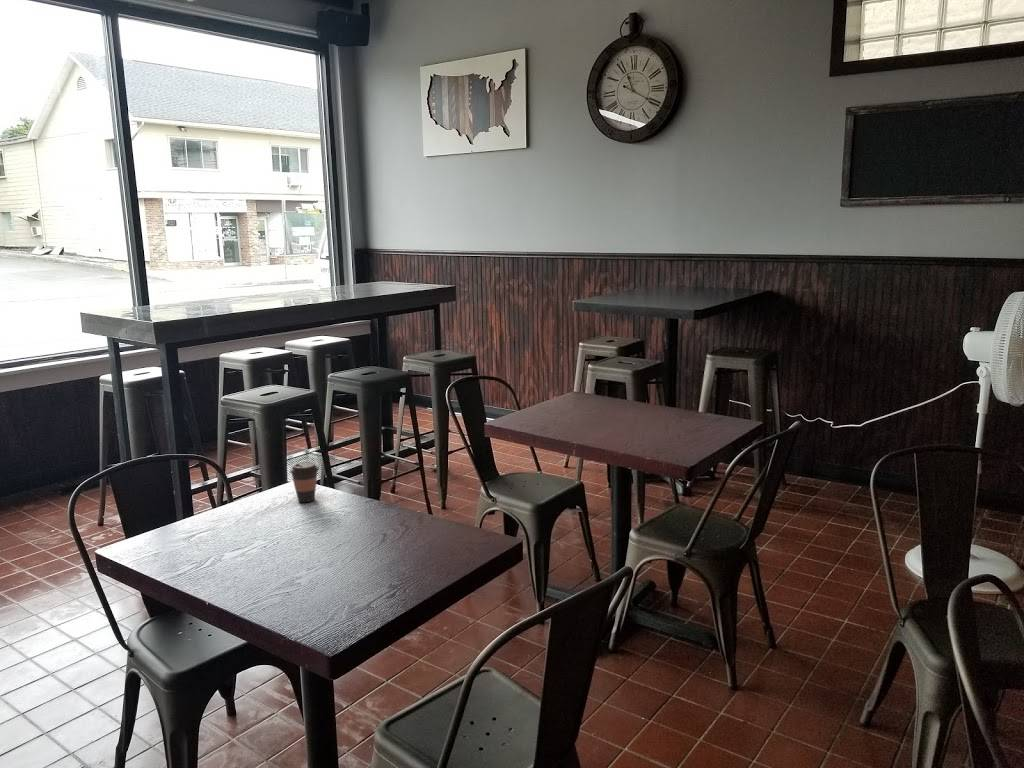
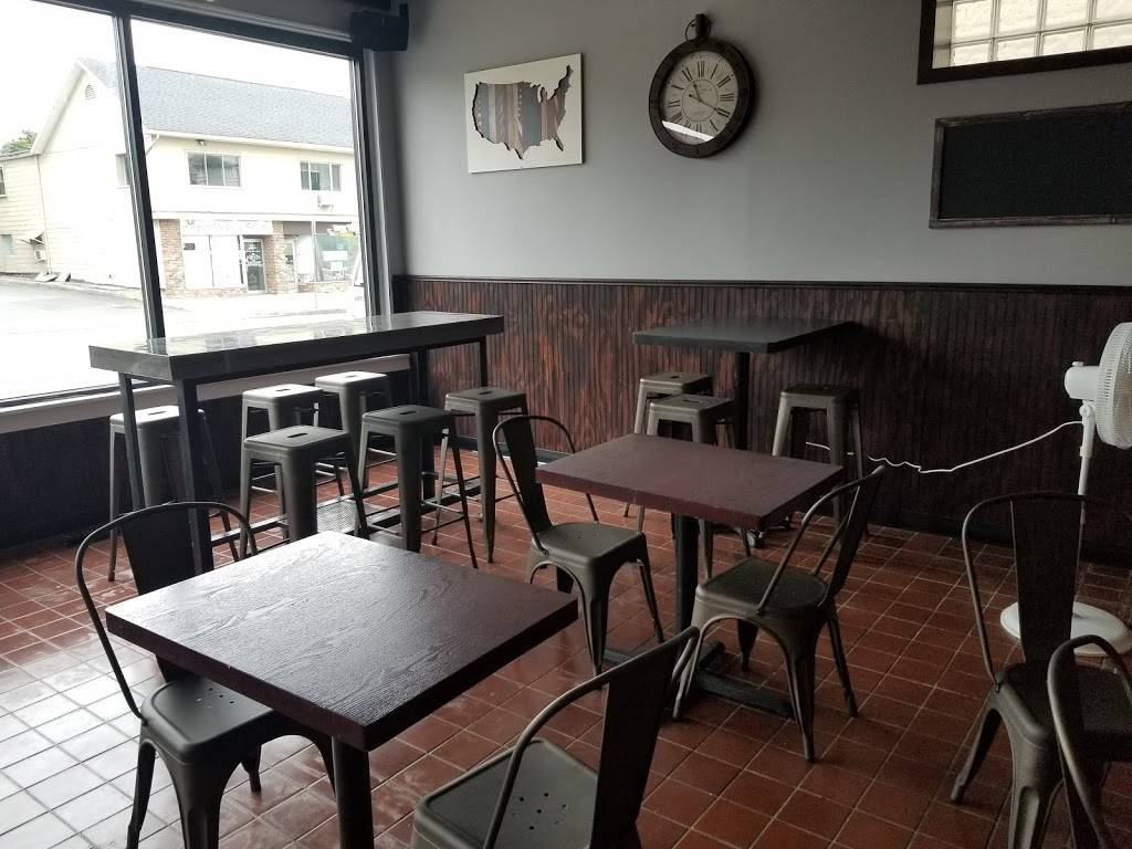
- coffee cup [289,461,320,503]
